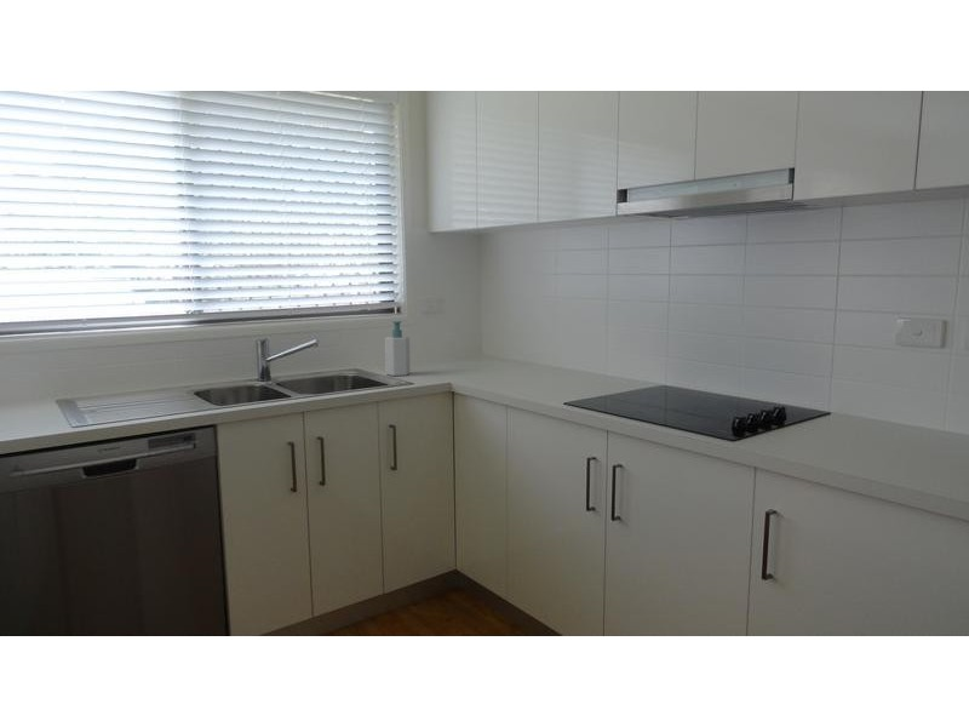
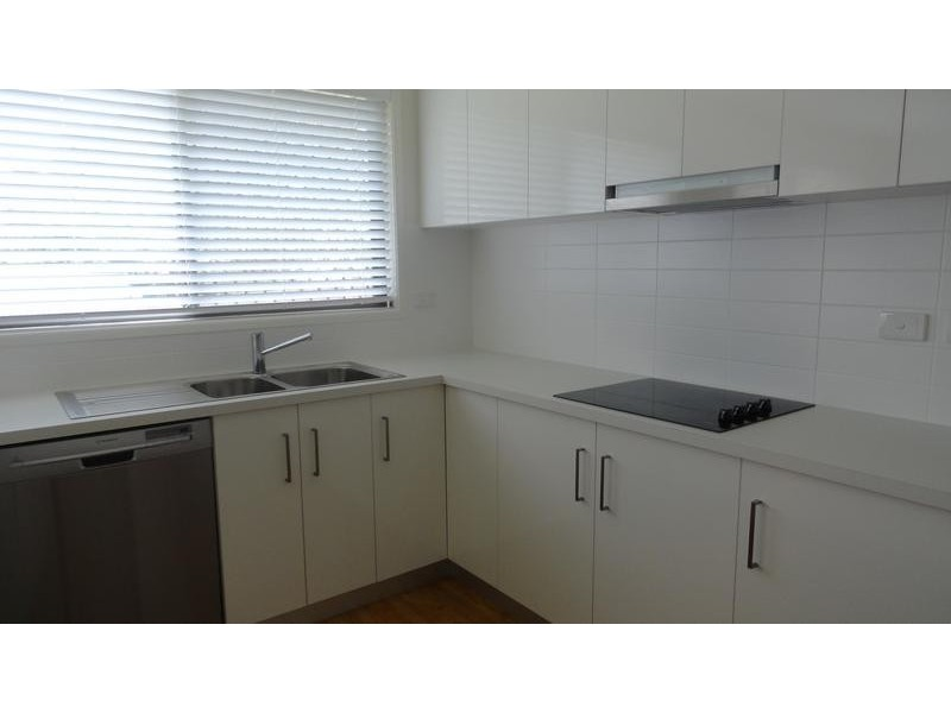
- soap bottle [384,320,412,377]
